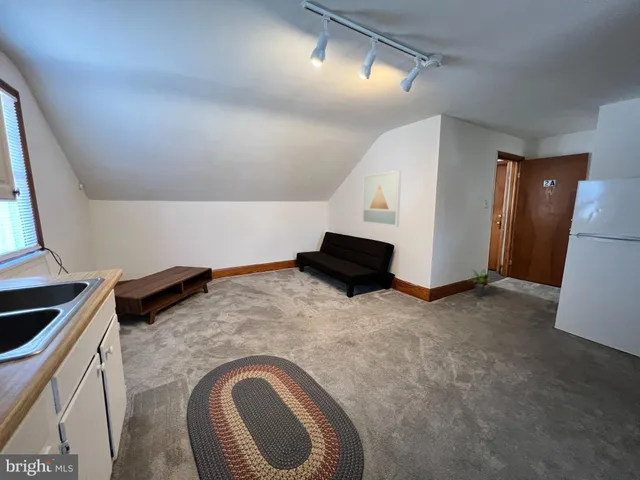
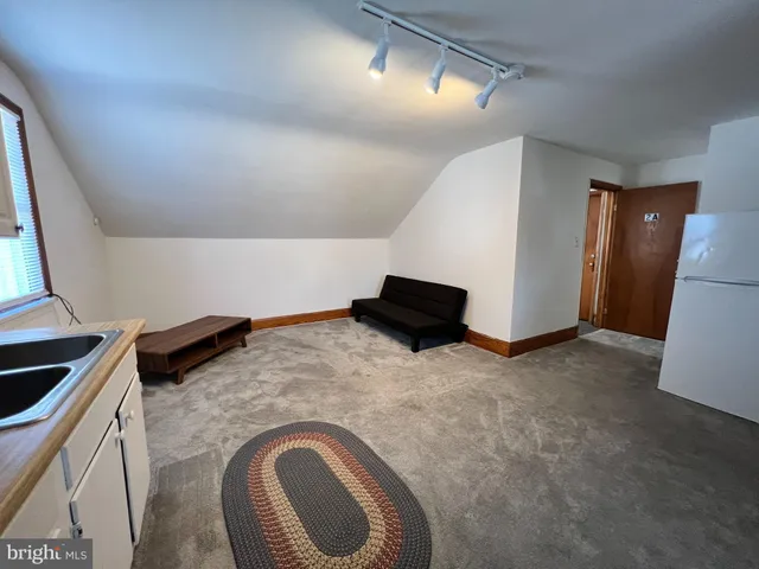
- potted plant [466,269,496,298]
- wall art [361,170,402,228]
